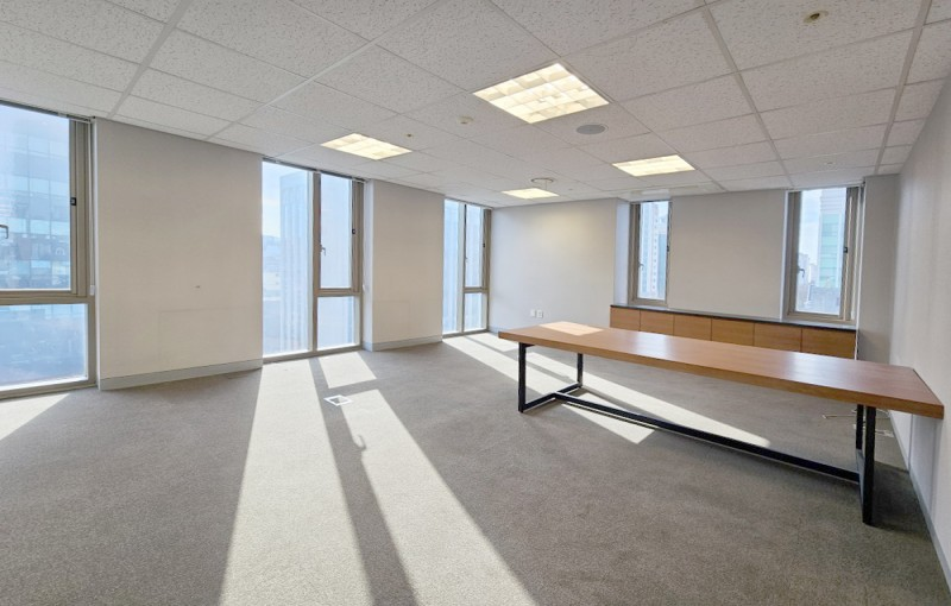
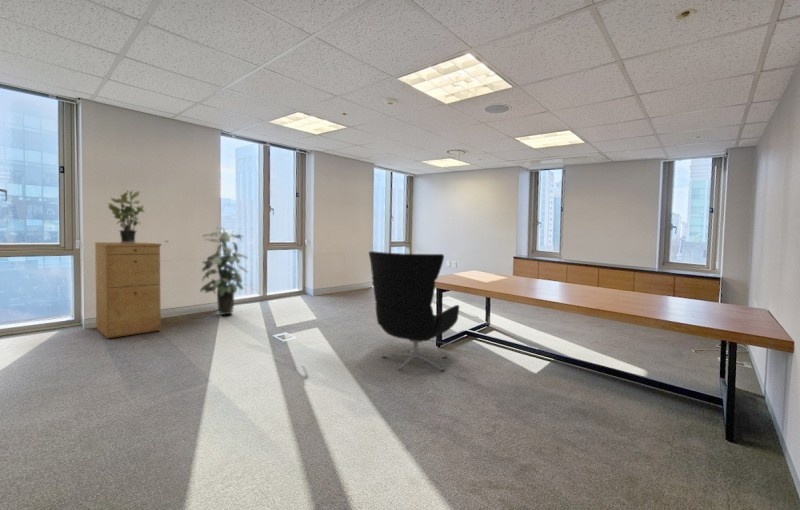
+ filing cabinet [94,241,162,339]
+ indoor plant [199,226,249,316]
+ potted plant [107,190,145,243]
+ office chair [368,250,460,372]
